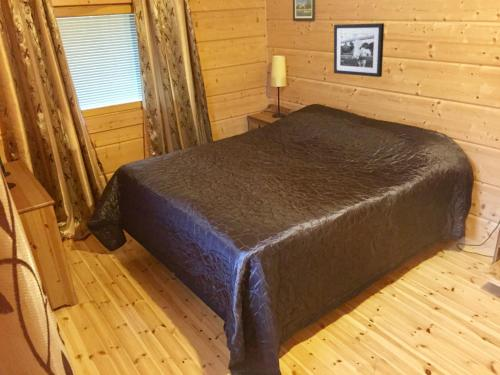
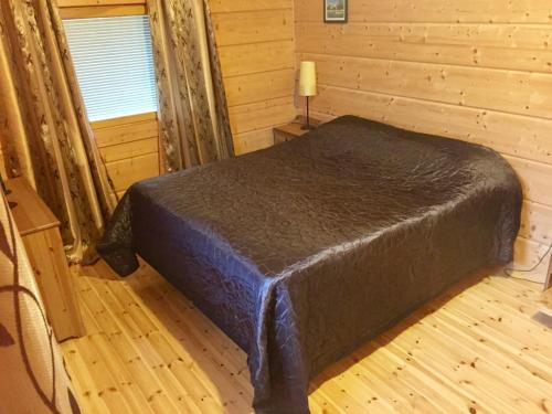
- picture frame [333,22,385,78]
